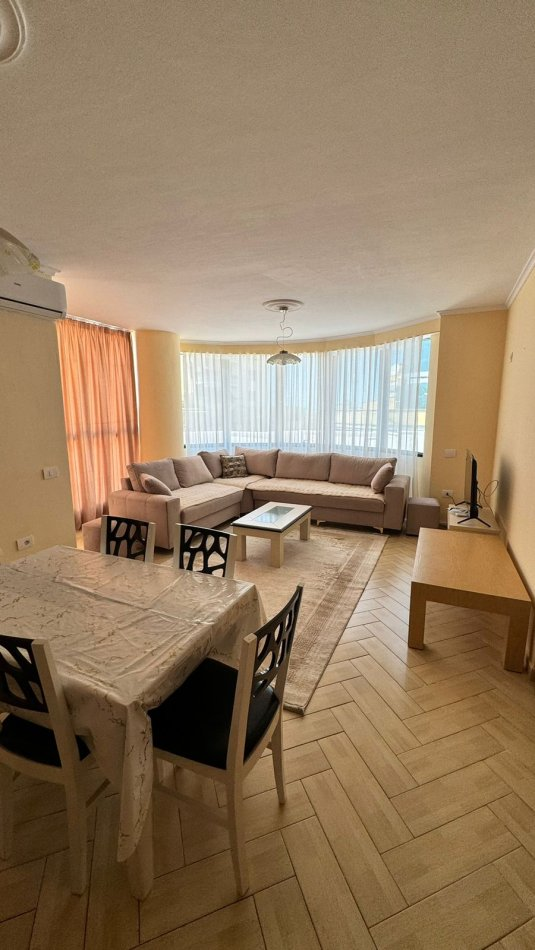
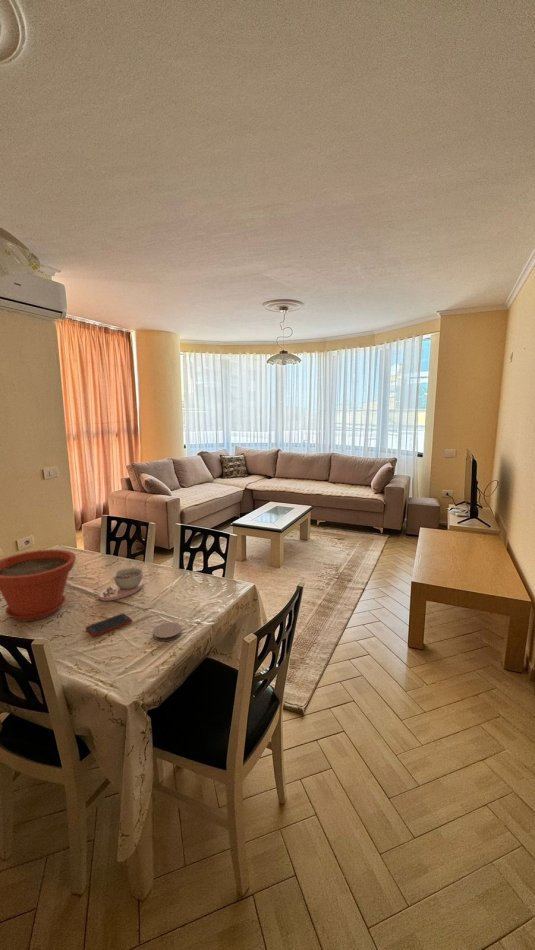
+ plant pot [0,548,77,622]
+ coaster [152,622,183,642]
+ cell phone [85,613,133,638]
+ bowl [98,566,145,602]
